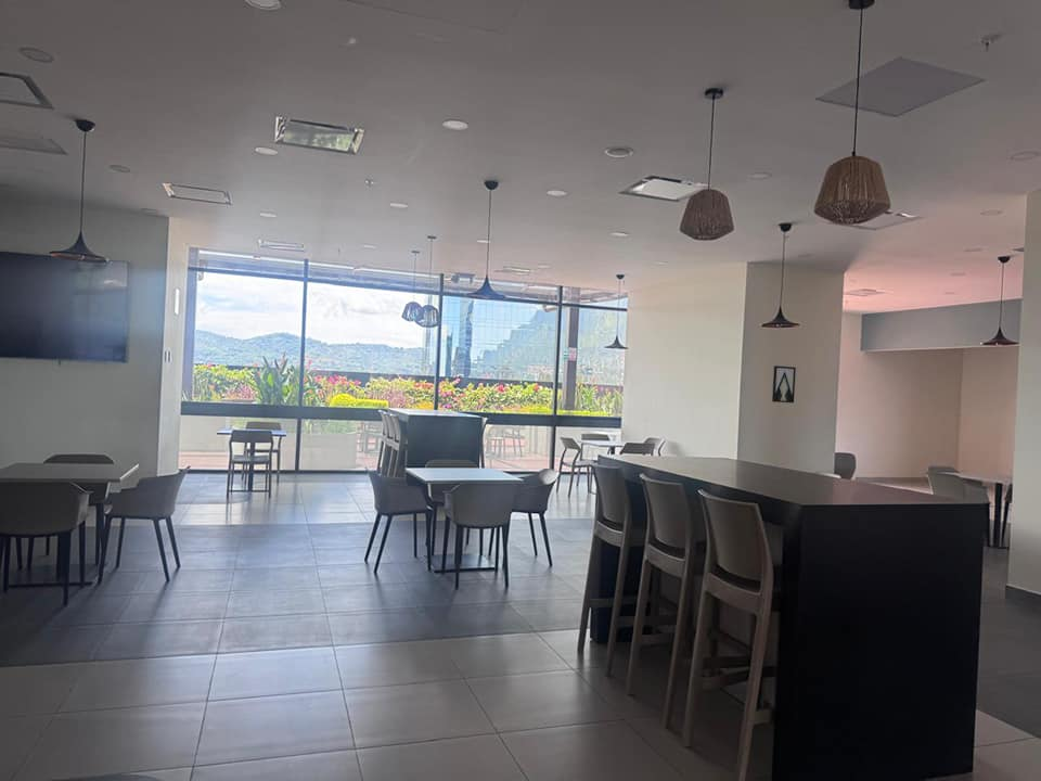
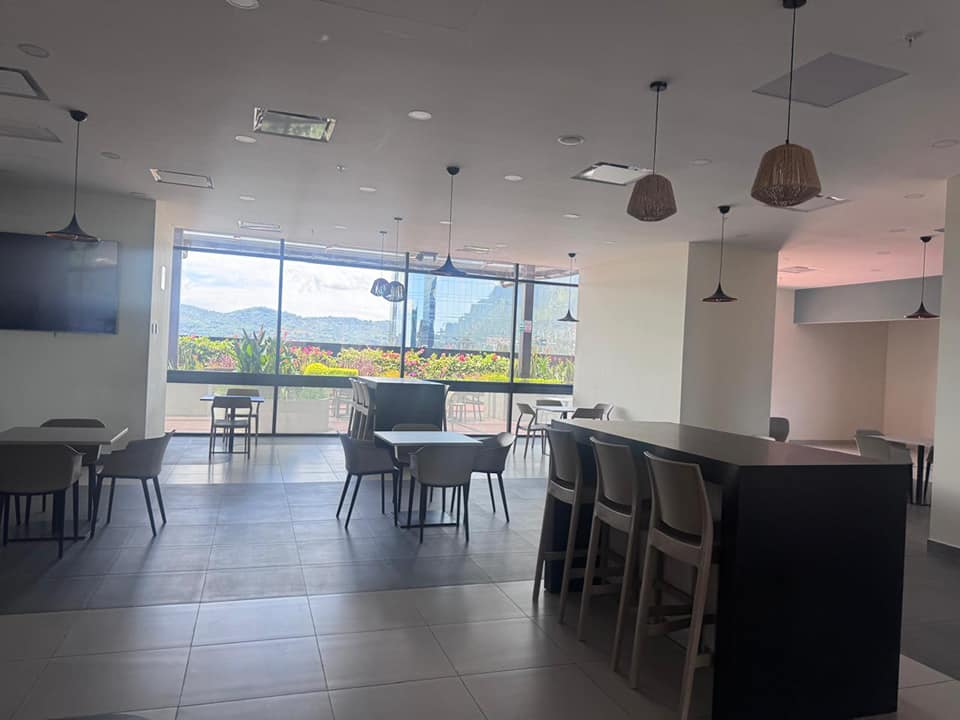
- wall art [771,364,797,404]
